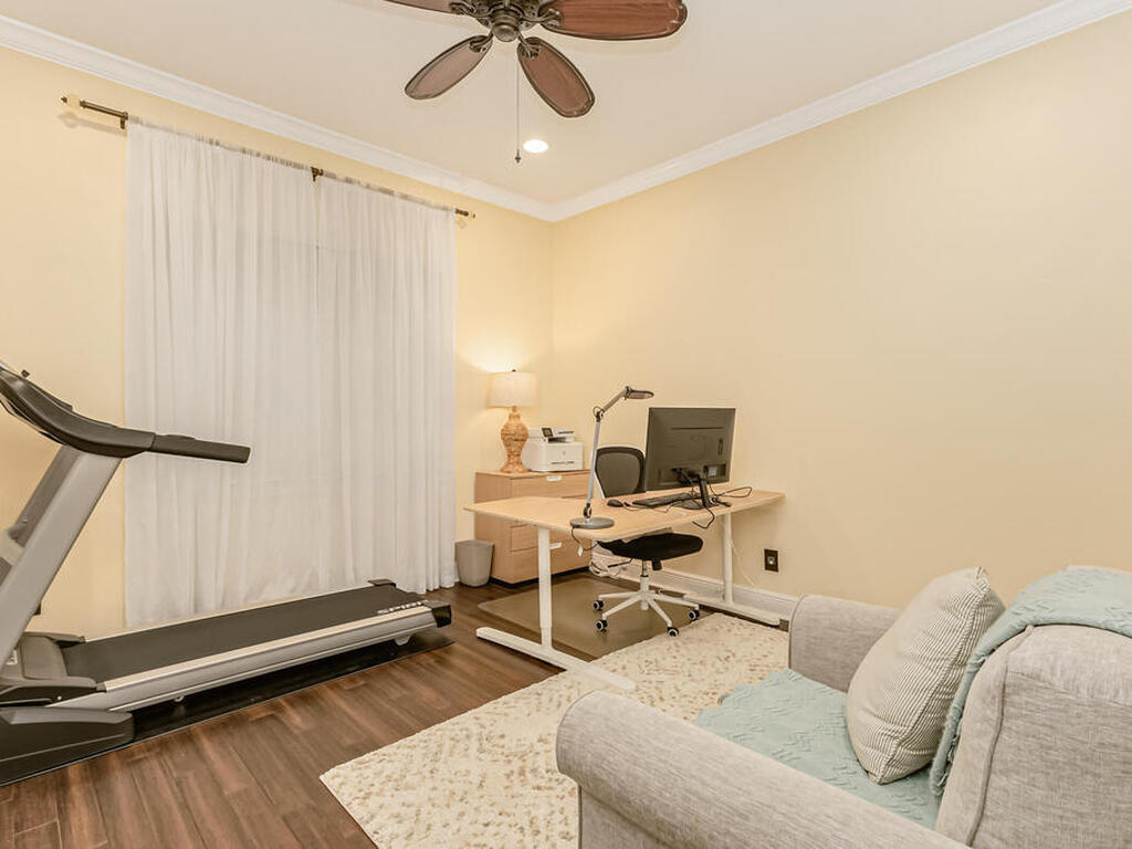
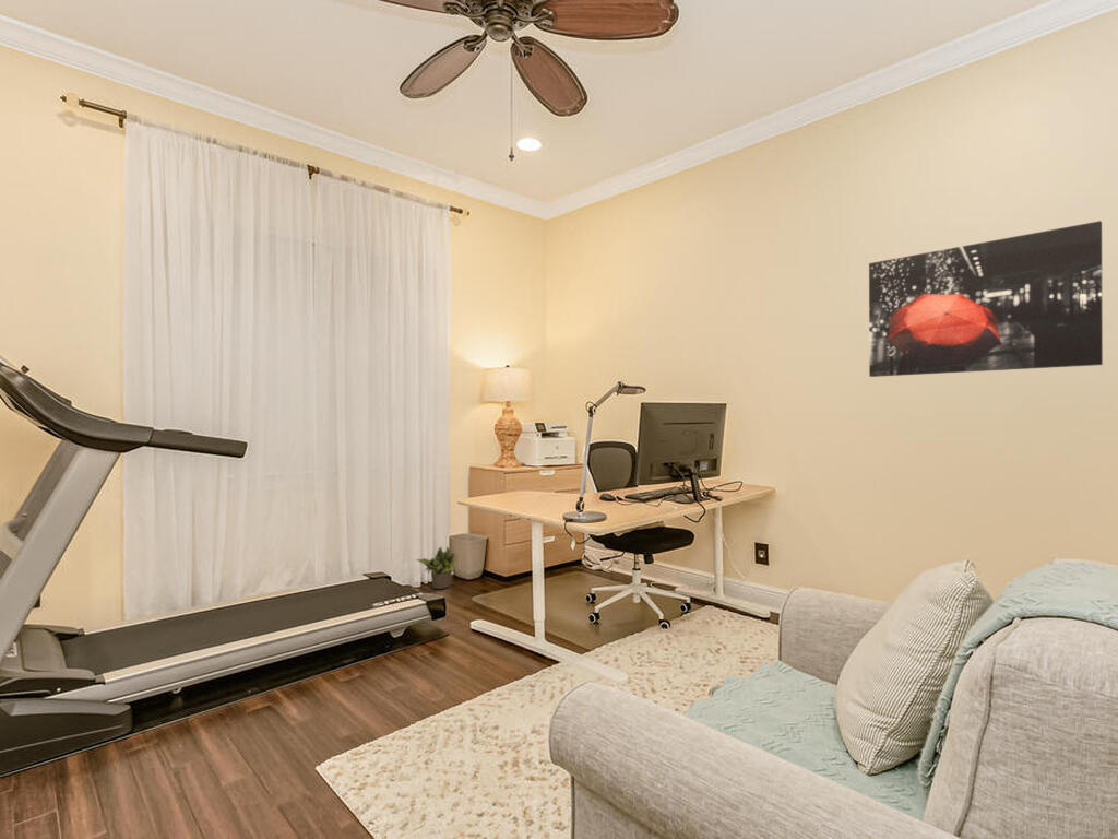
+ potted plant [415,545,460,590]
+ wall art [868,220,1104,378]
